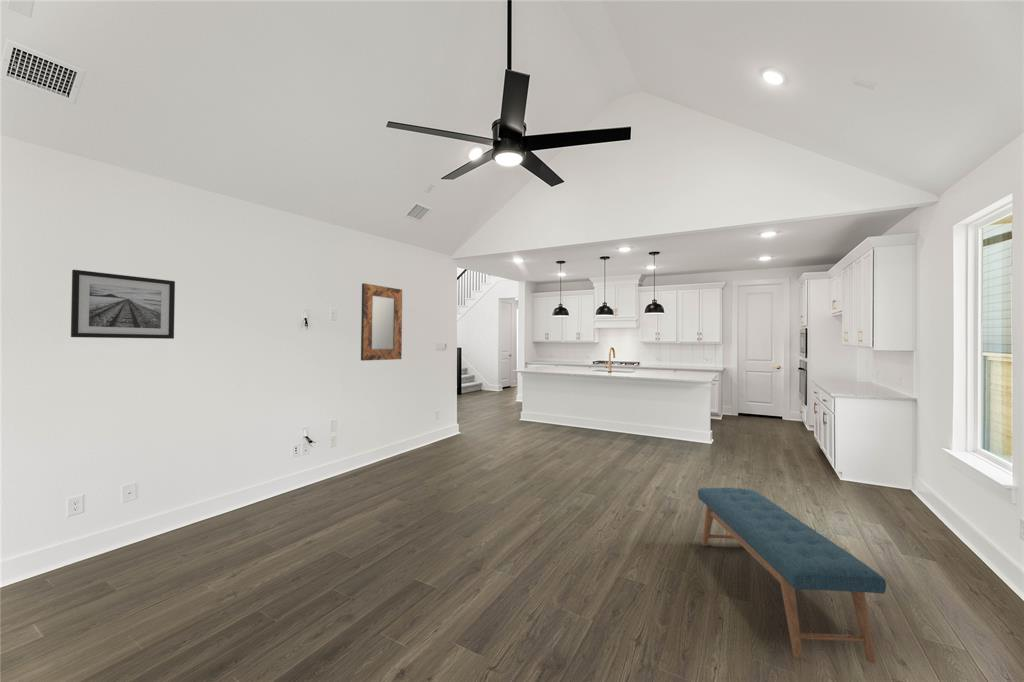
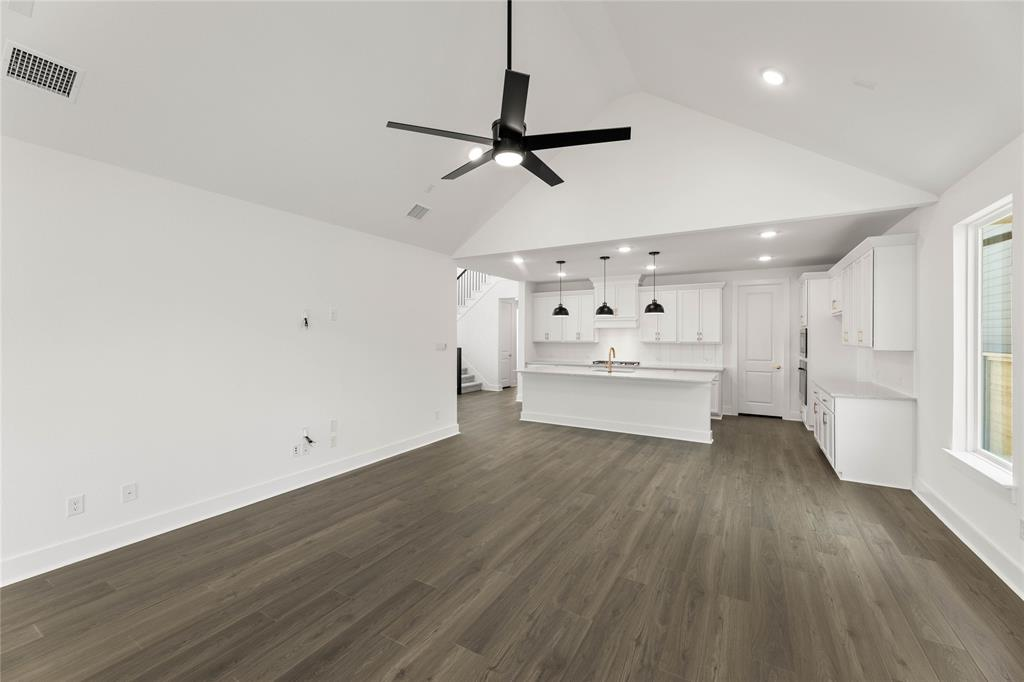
- bench [697,487,887,664]
- wall art [70,269,176,340]
- home mirror [360,282,403,362]
